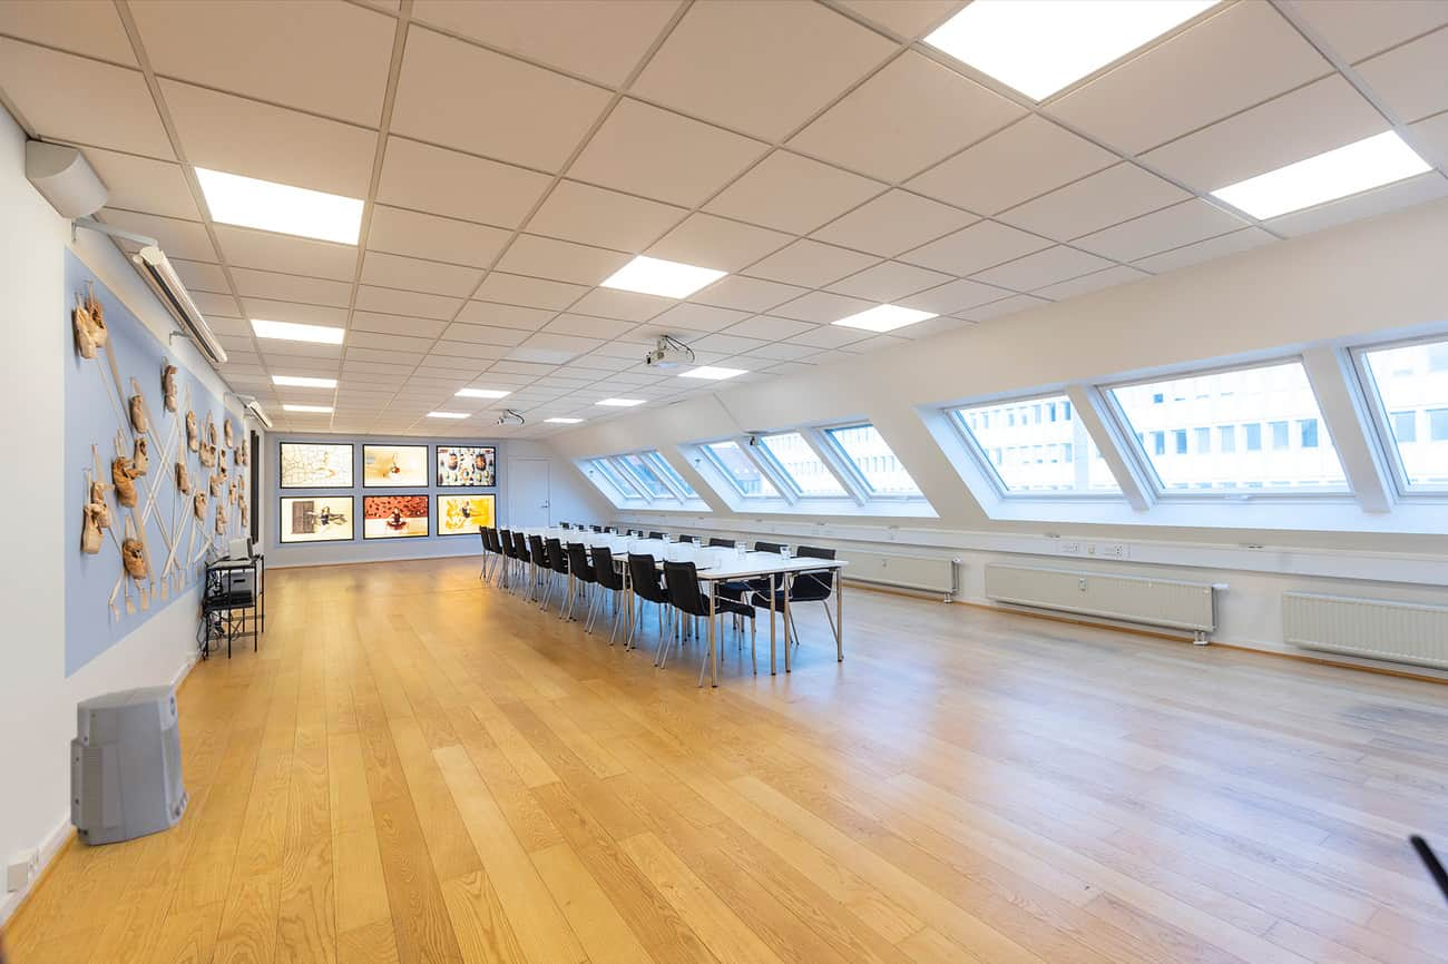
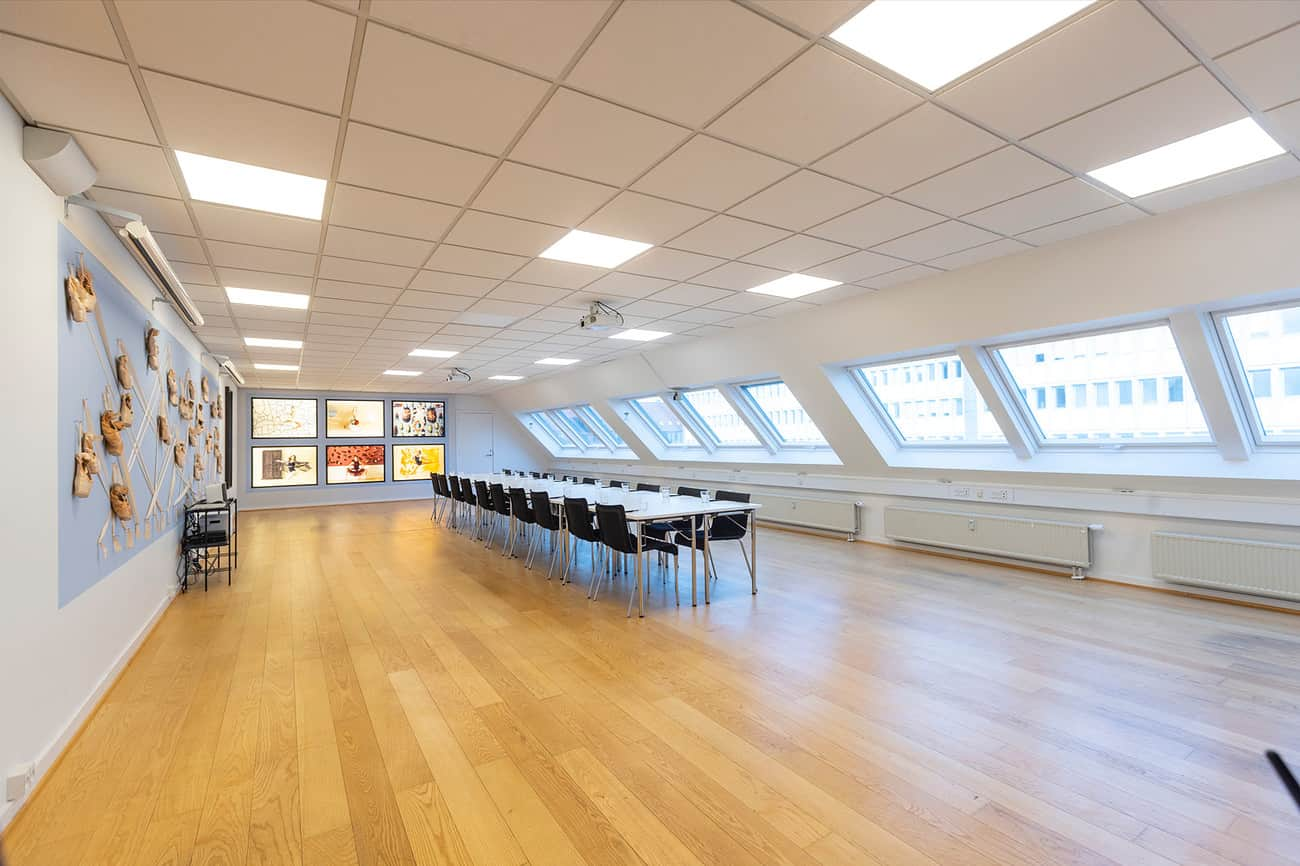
- air purifier [69,683,189,846]
